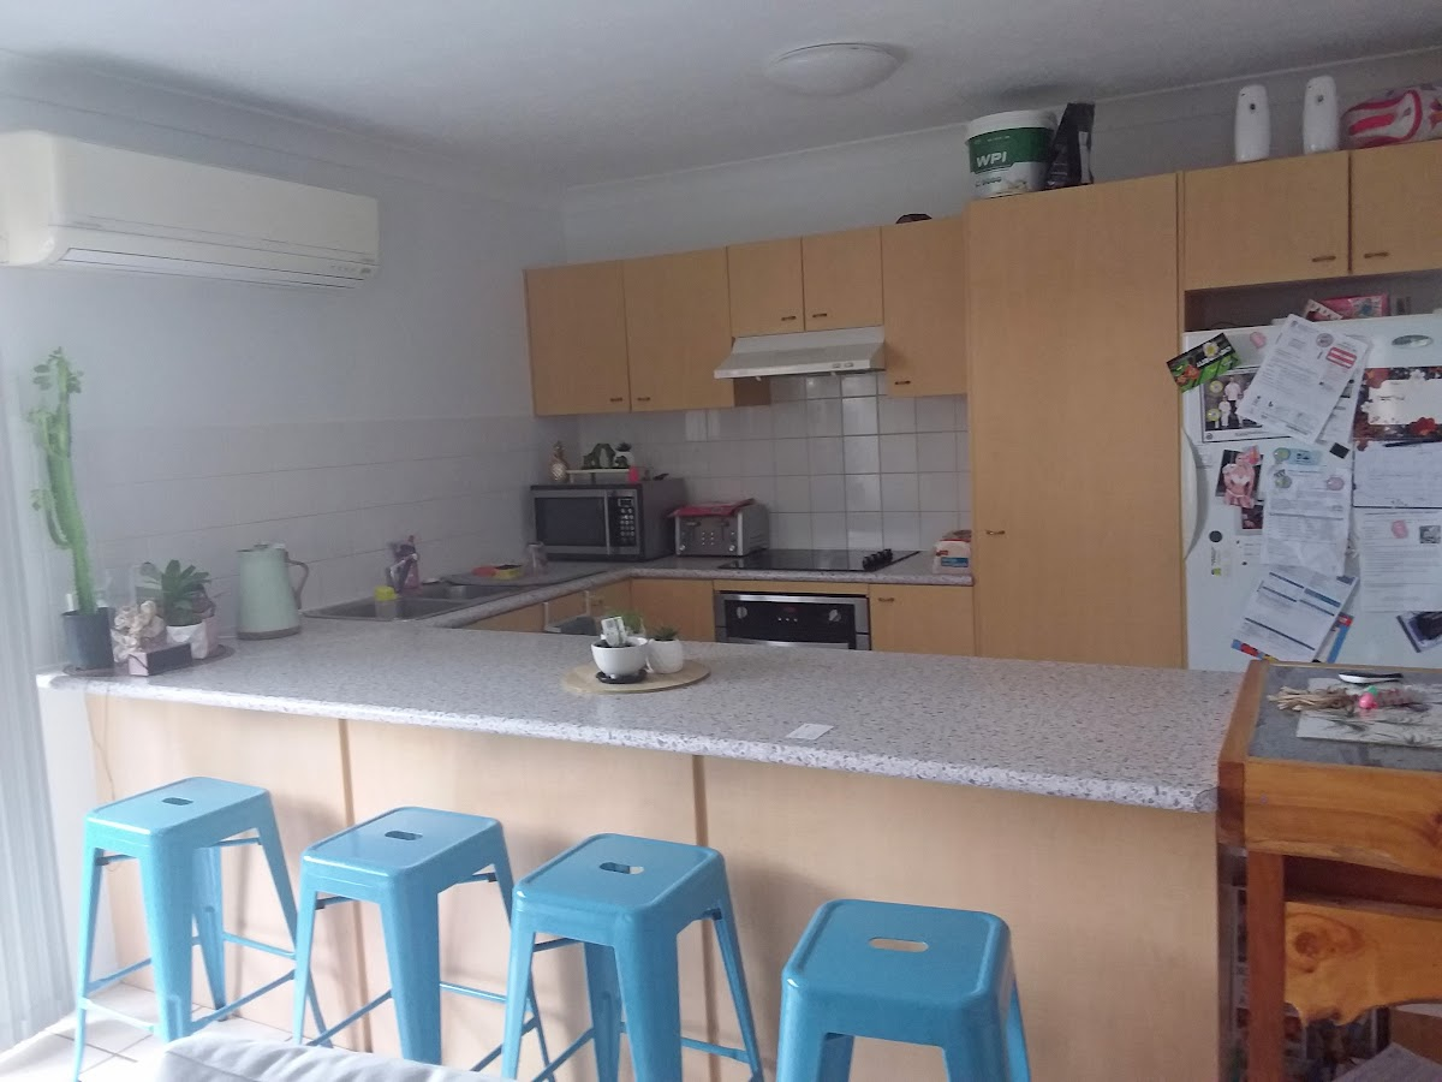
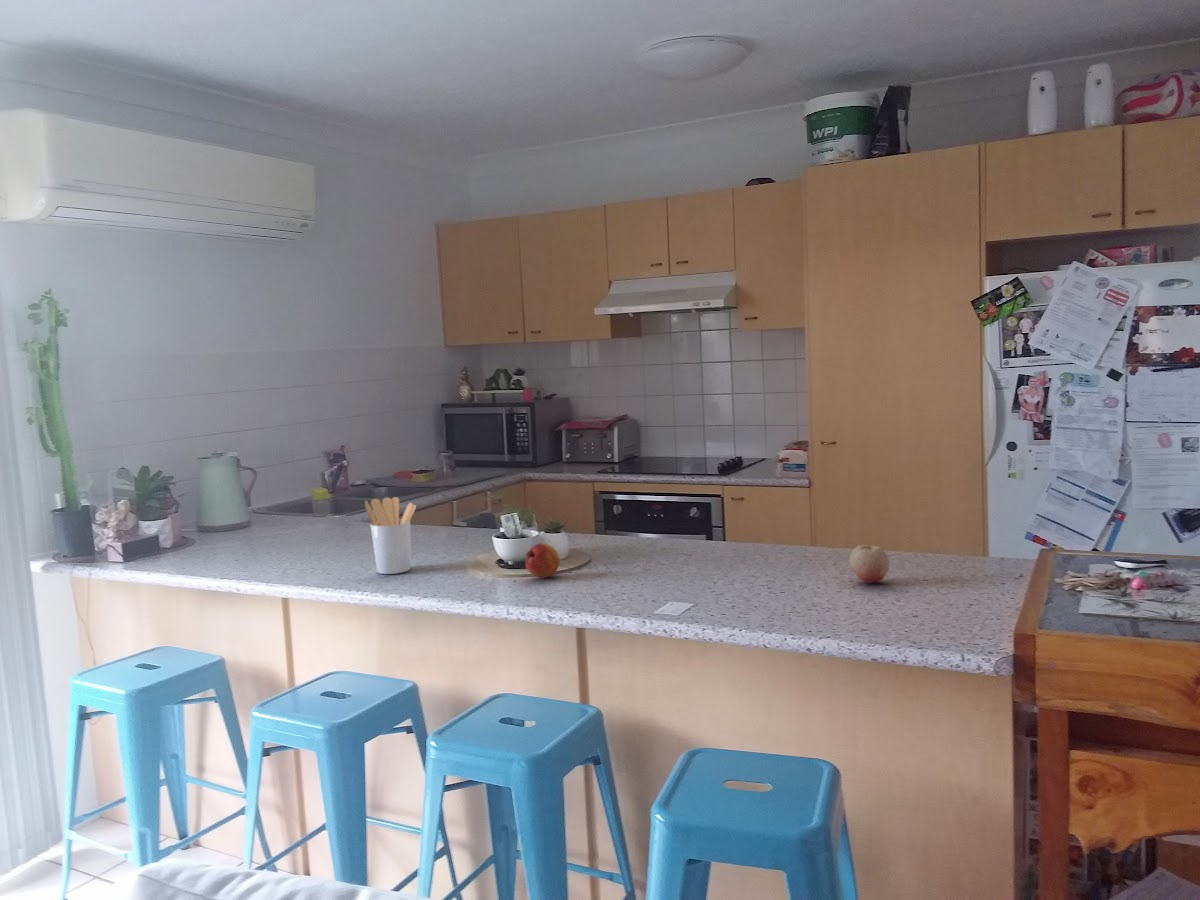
+ fruit [525,542,561,578]
+ utensil holder [364,496,417,575]
+ fruit [848,543,890,584]
